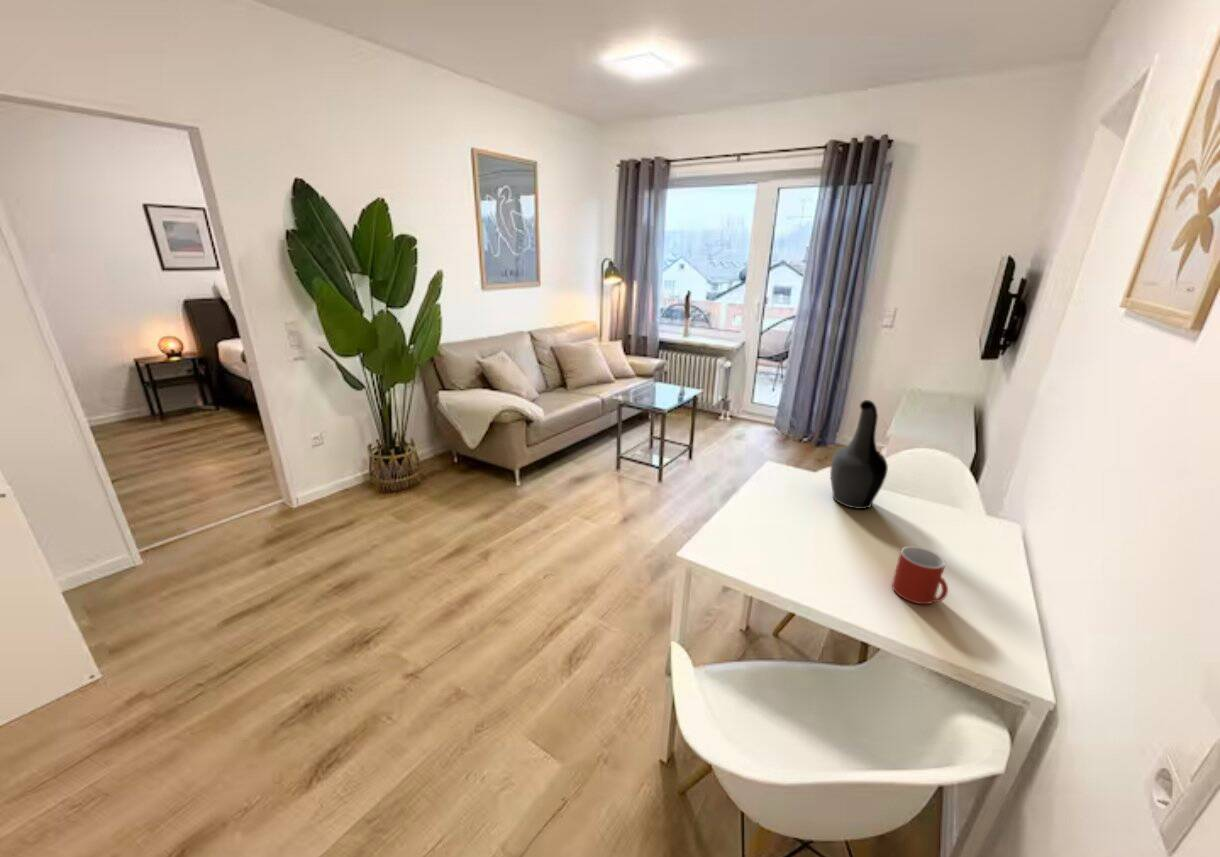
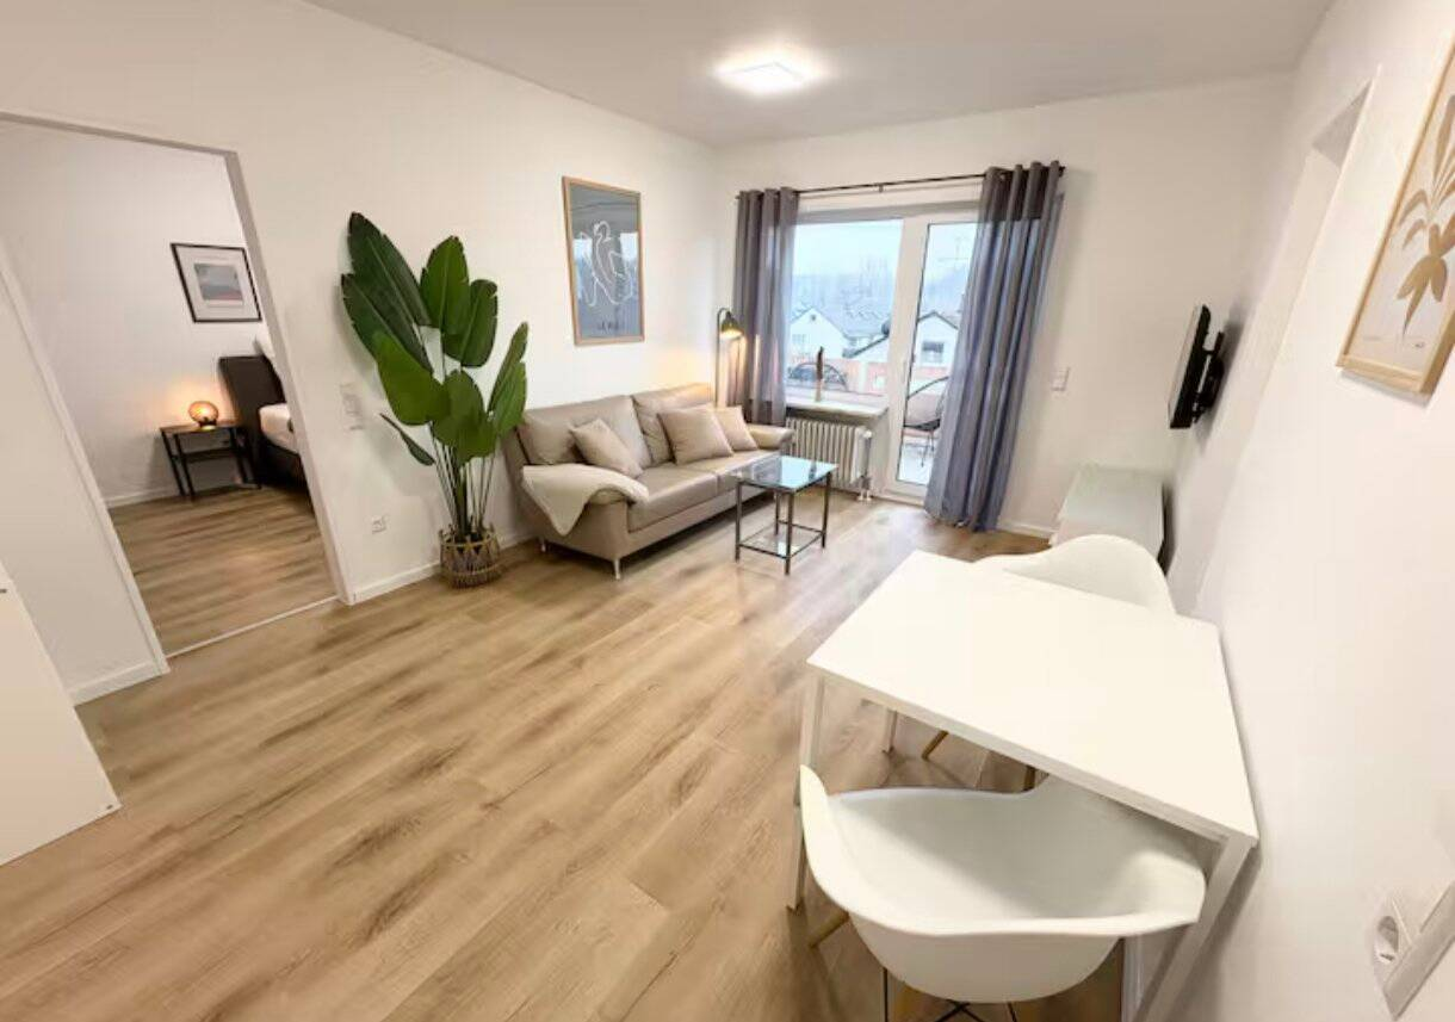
- decorative vase [829,399,889,510]
- mug [891,545,949,606]
